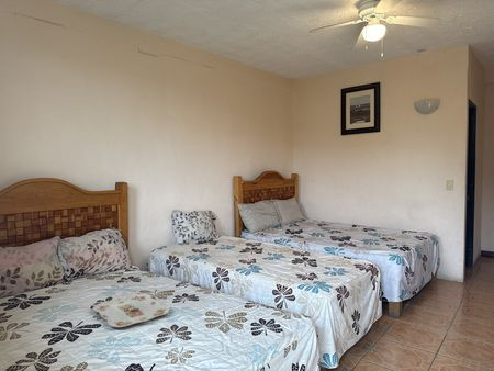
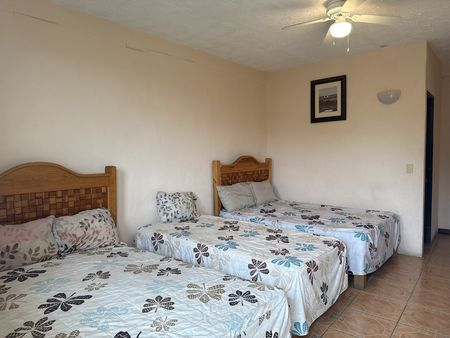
- serving tray [92,293,170,328]
